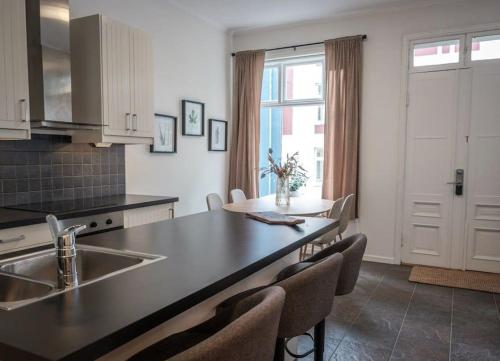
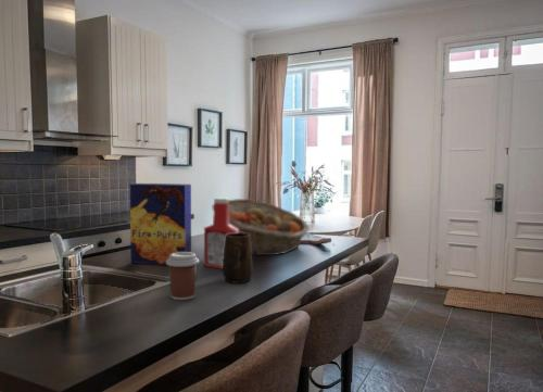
+ cereal box [129,182,192,266]
+ soap bottle [203,197,239,270]
+ coffee cup [166,252,200,301]
+ mug [222,232,254,284]
+ fruit basket [211,198,311,256]
